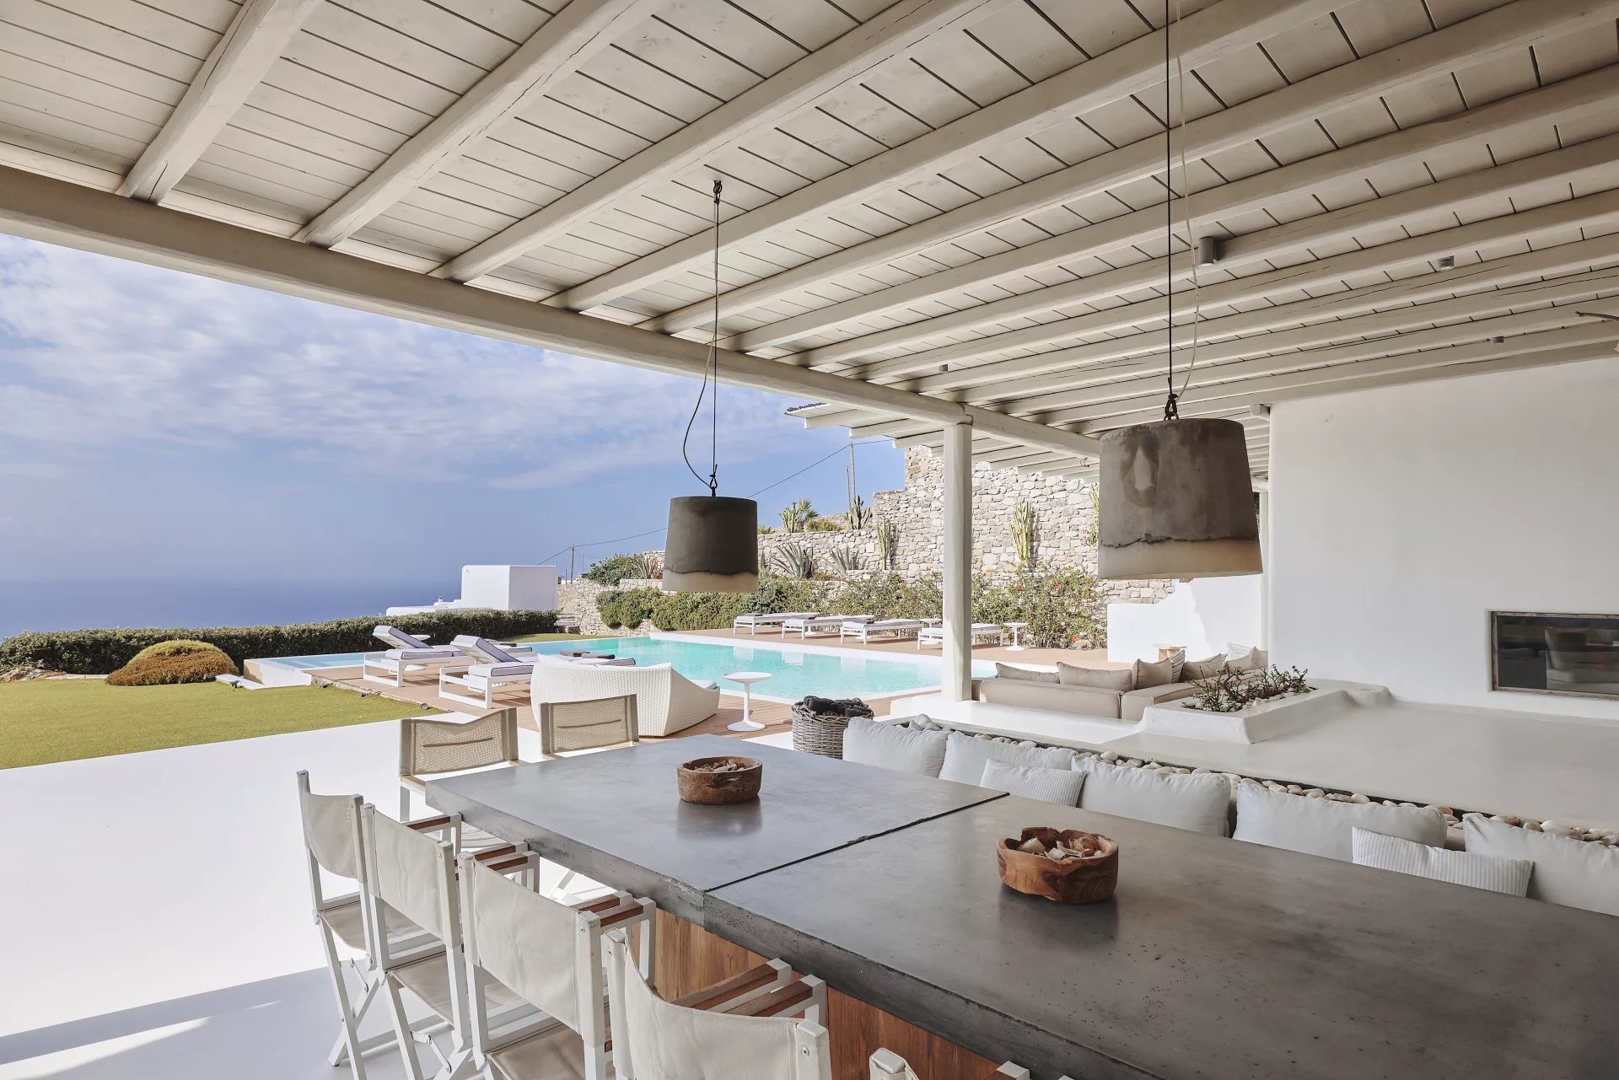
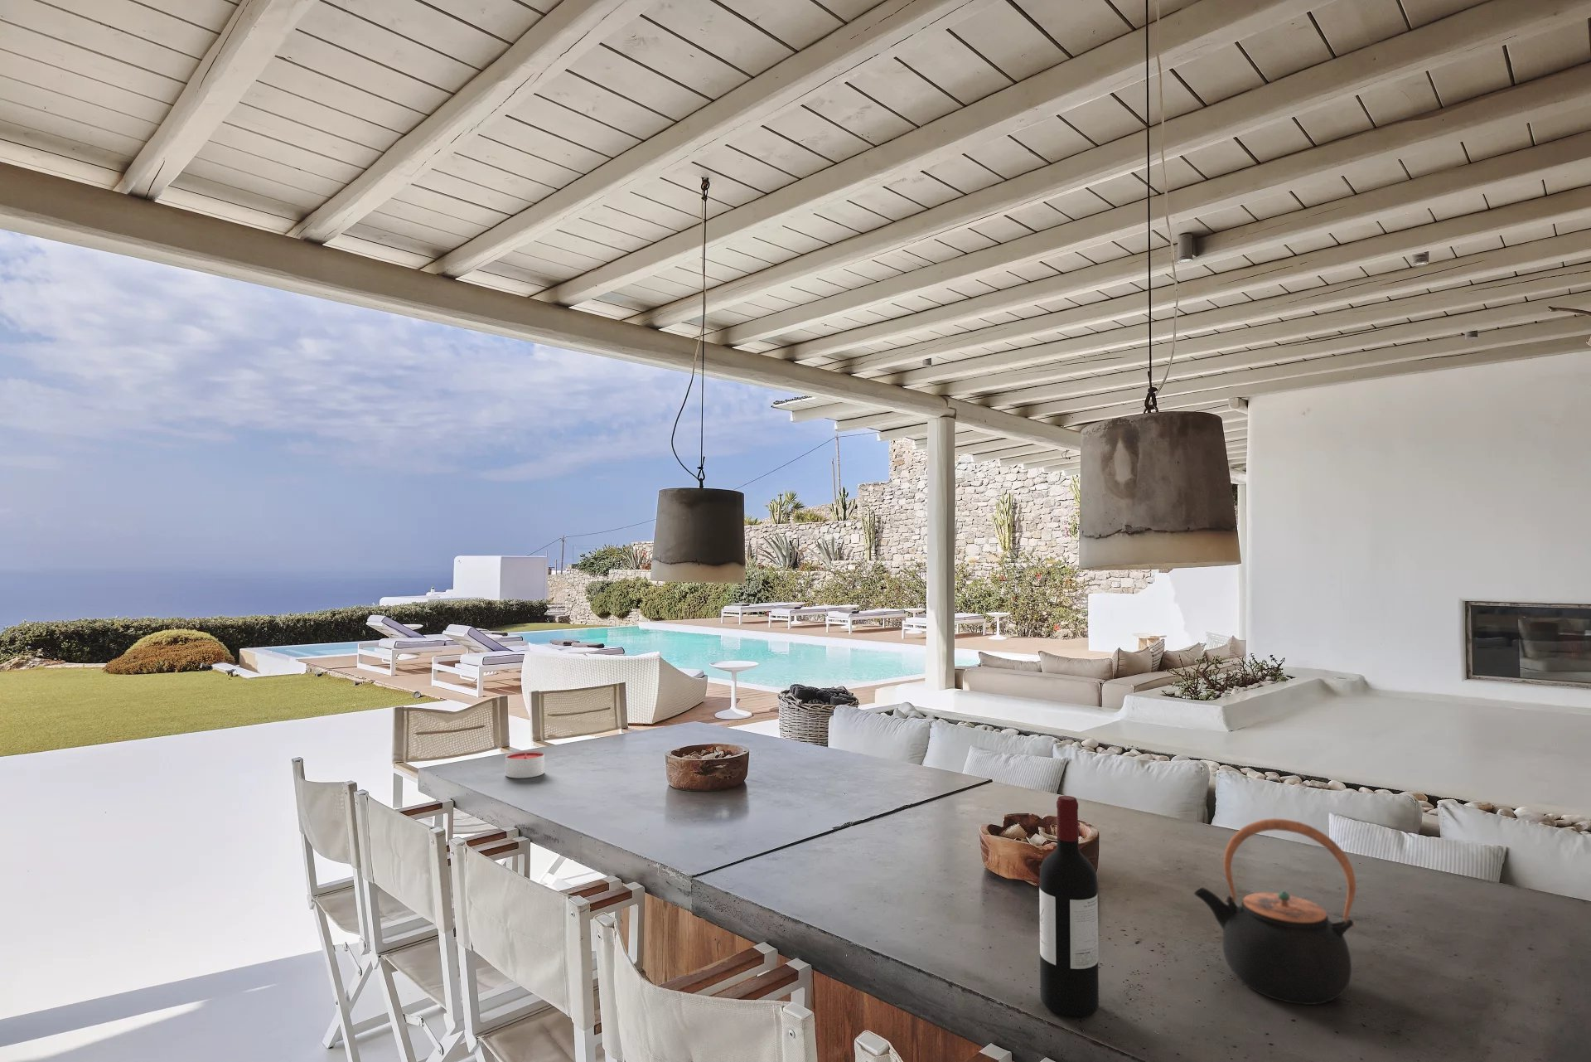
+ candle [505,750,545,779]
+ teapot [1193,818,1356,1005]
+ wine bottle [1038,795,1099,1018]
